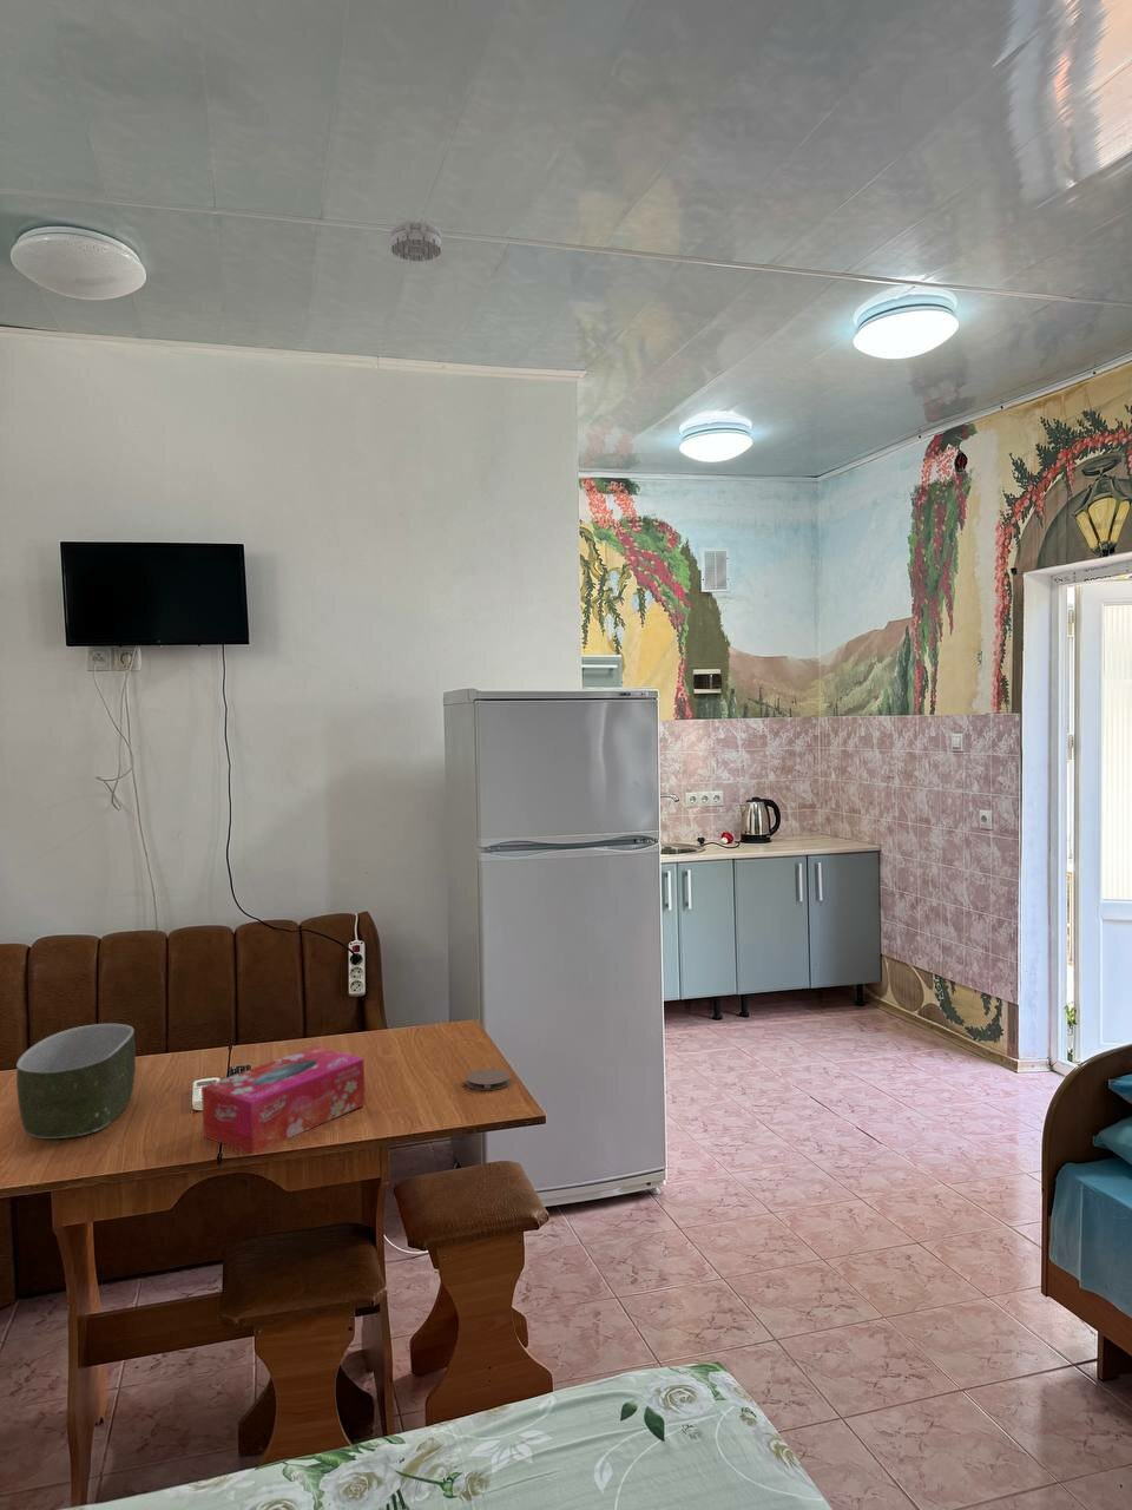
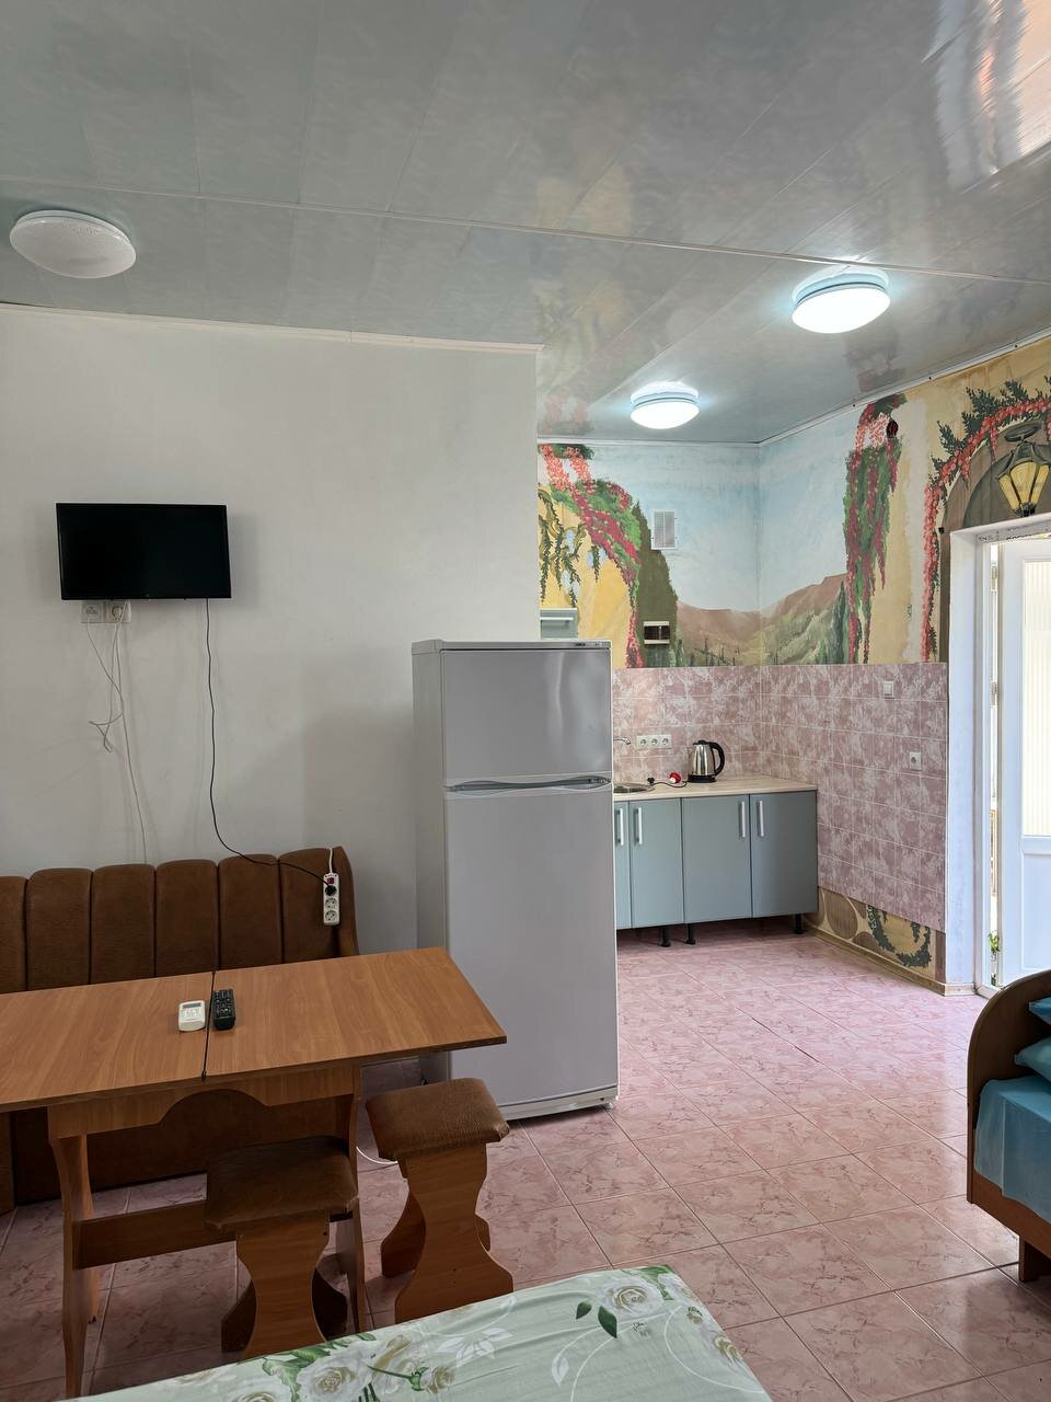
- smoke detector [389,221,442,263]
- tissue box [201,1045,366,1154]
- bowl [15,1023,137,1139]
- coaster [466,1068,511,1091]
